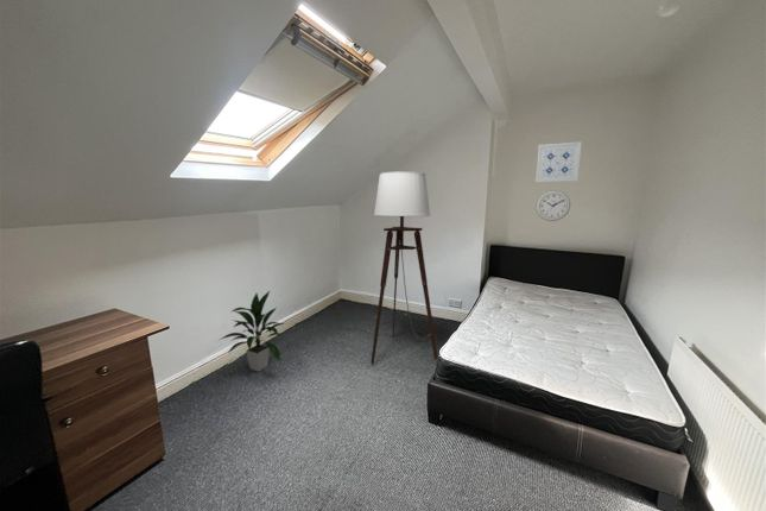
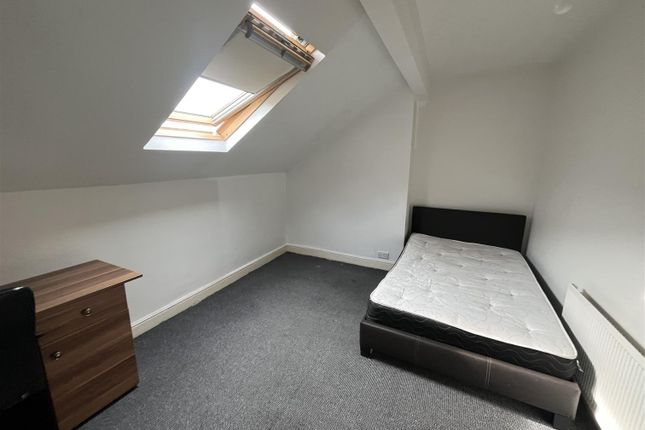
- indoor plant [219,290,285,373]
- wall art [534,140,583,183]
- wall clock [534,189,571,222]
- floor lamp [369,170,438,365]
